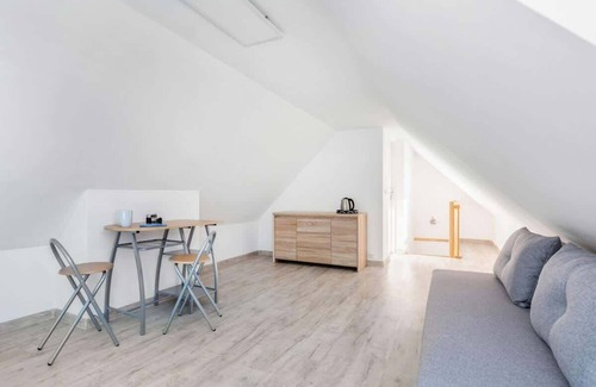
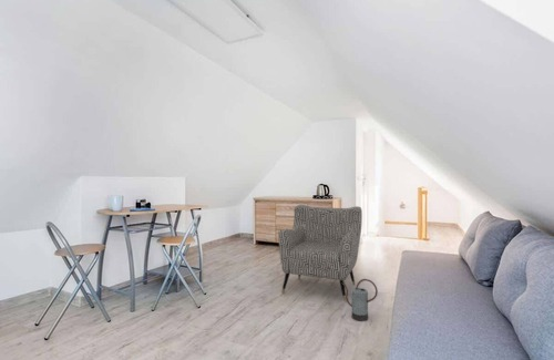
+ watering can [342,278,379,322]
+ armchair [277,204,363,301]
